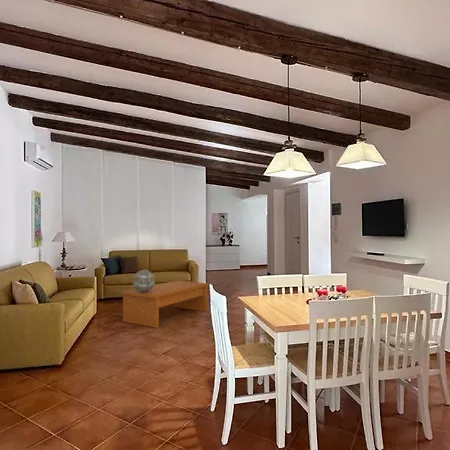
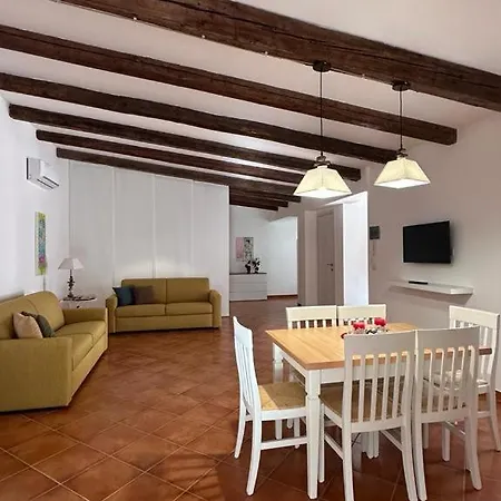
- decorative sphere [131,269,156,292]
- coffee table [120,279,209,329]
